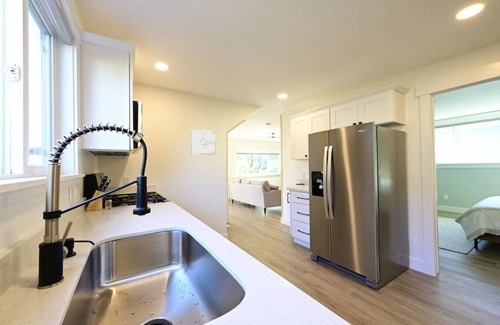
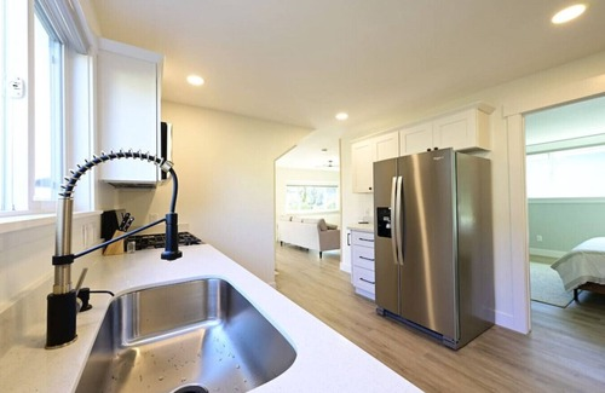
- wall art [190,128,216,156]
